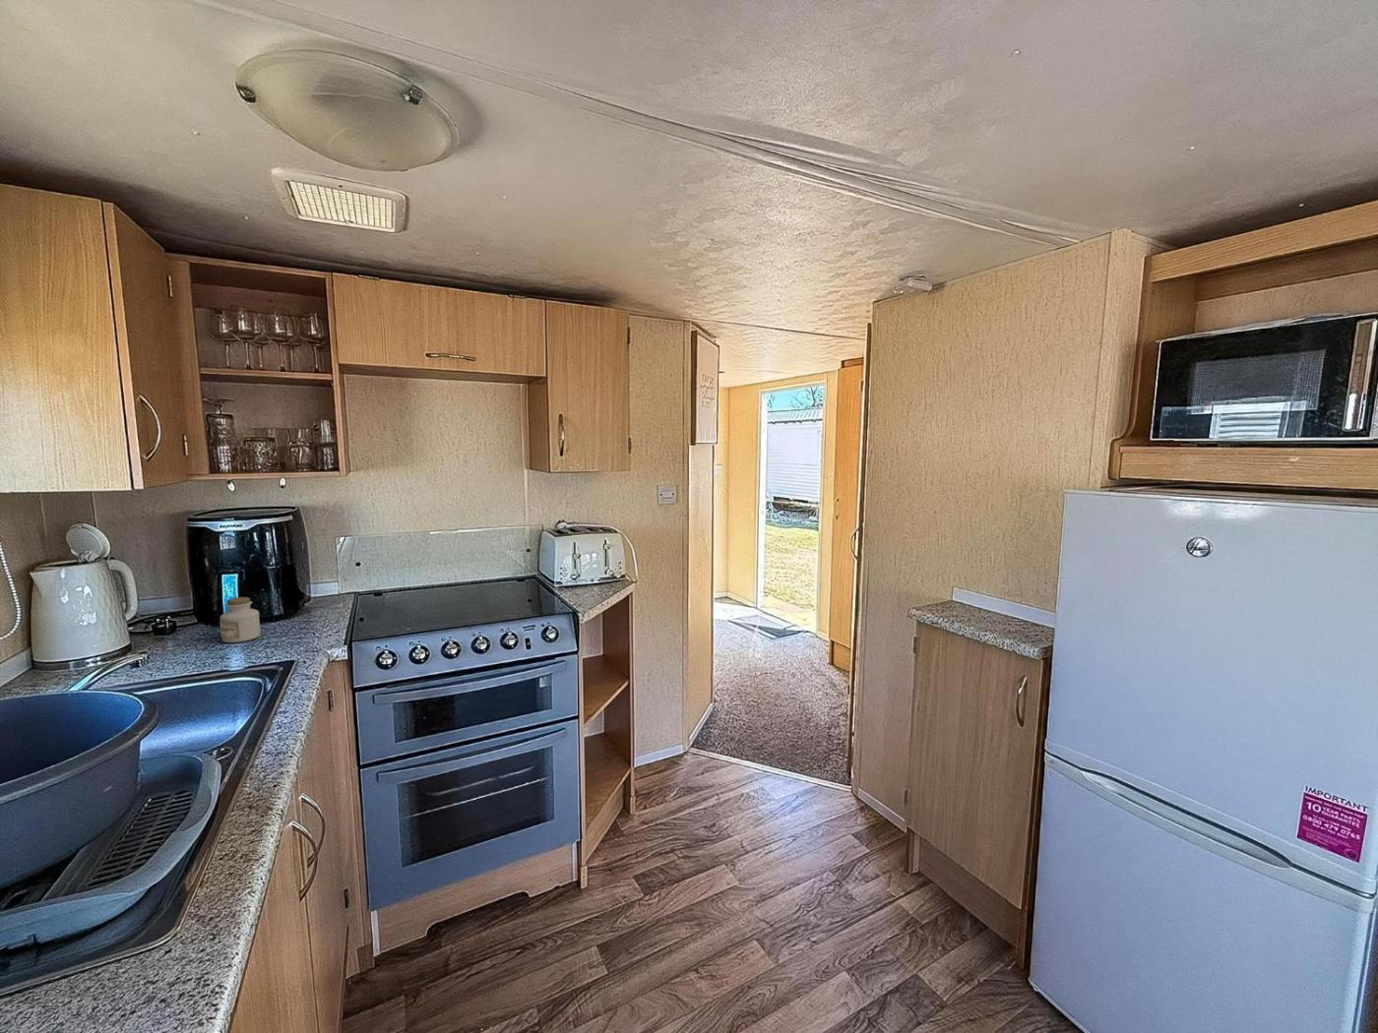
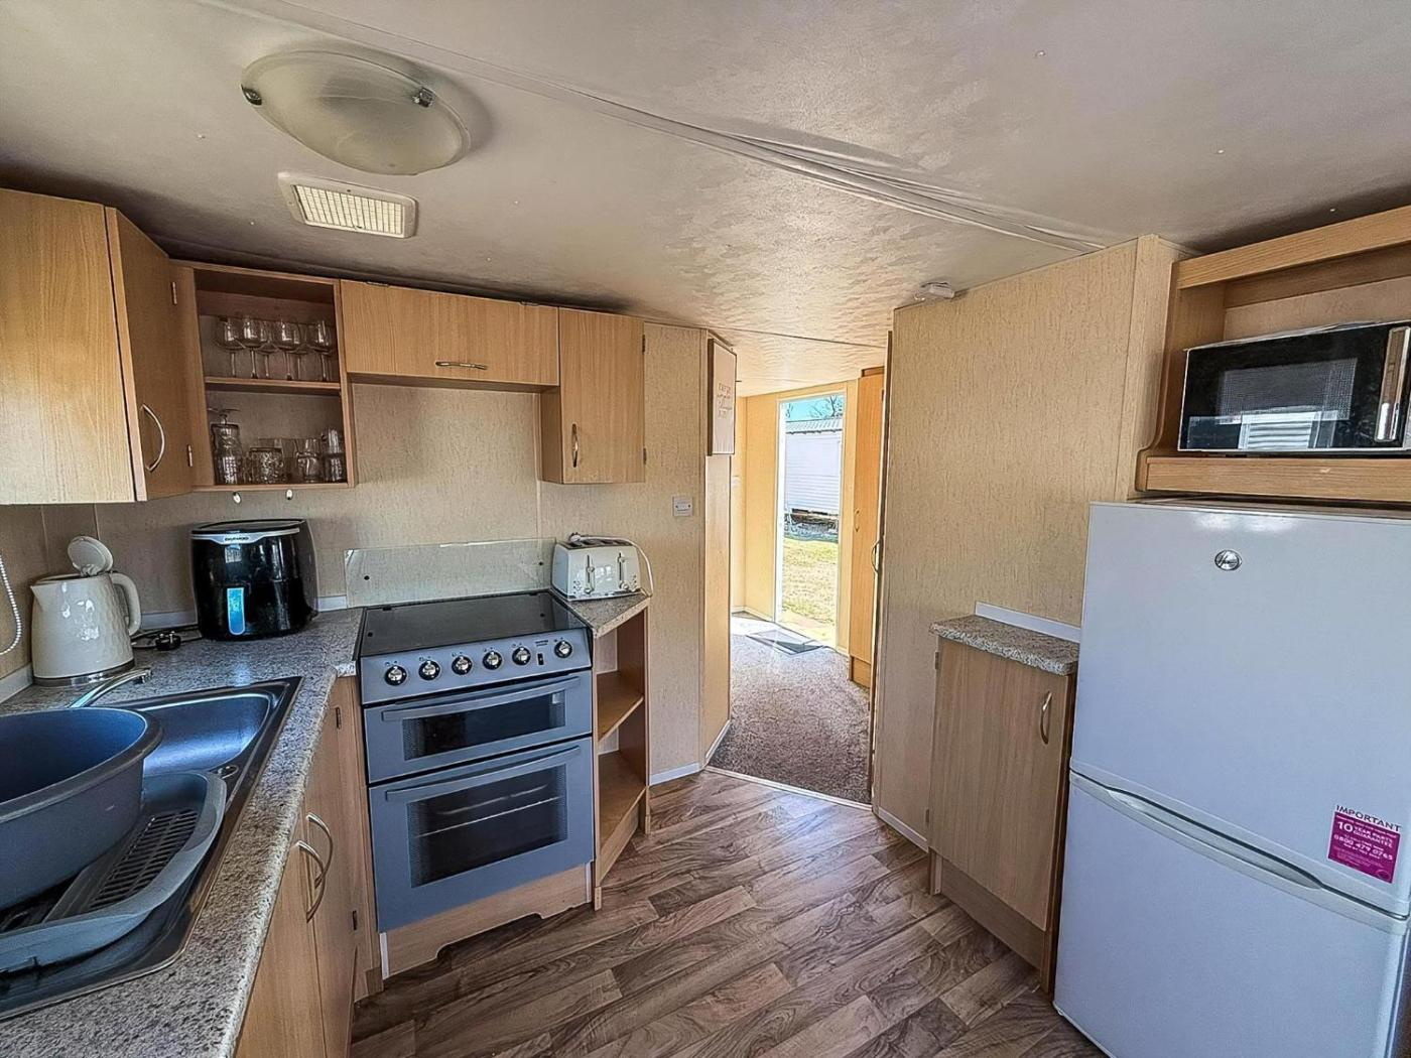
- jar [218,596,261,643]
